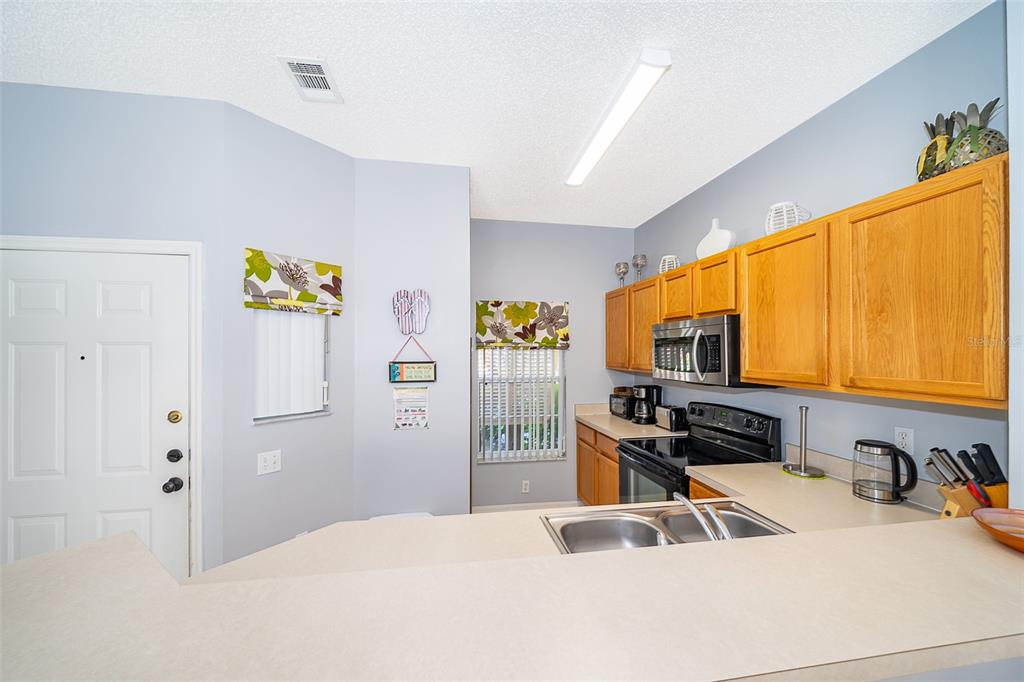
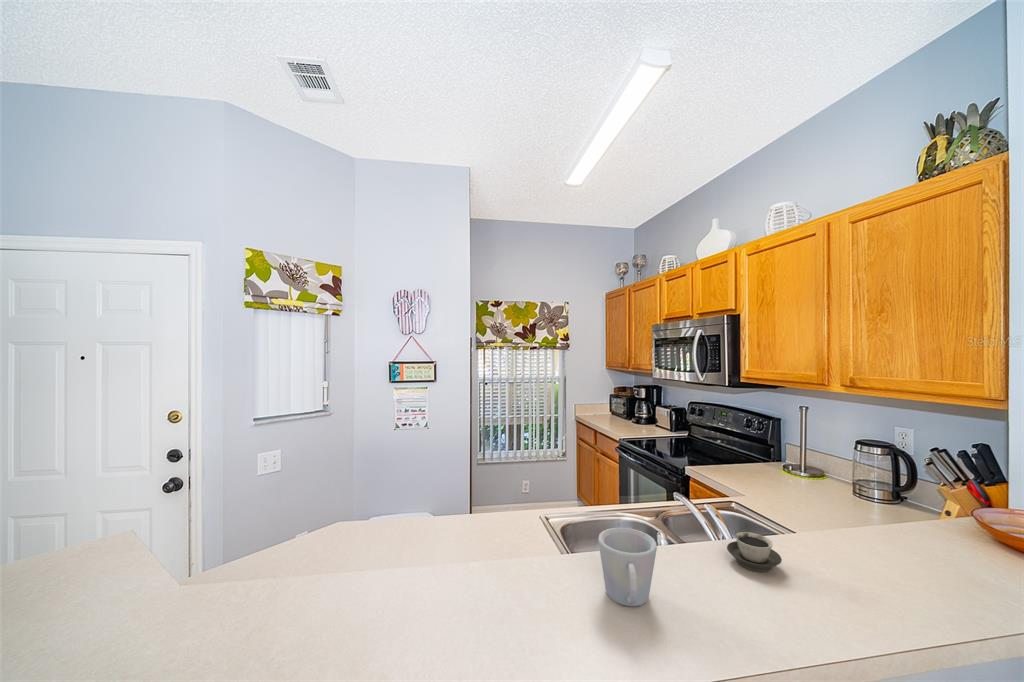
+ cup [726,531,783,573]
+ mug [597,527,658,607]
